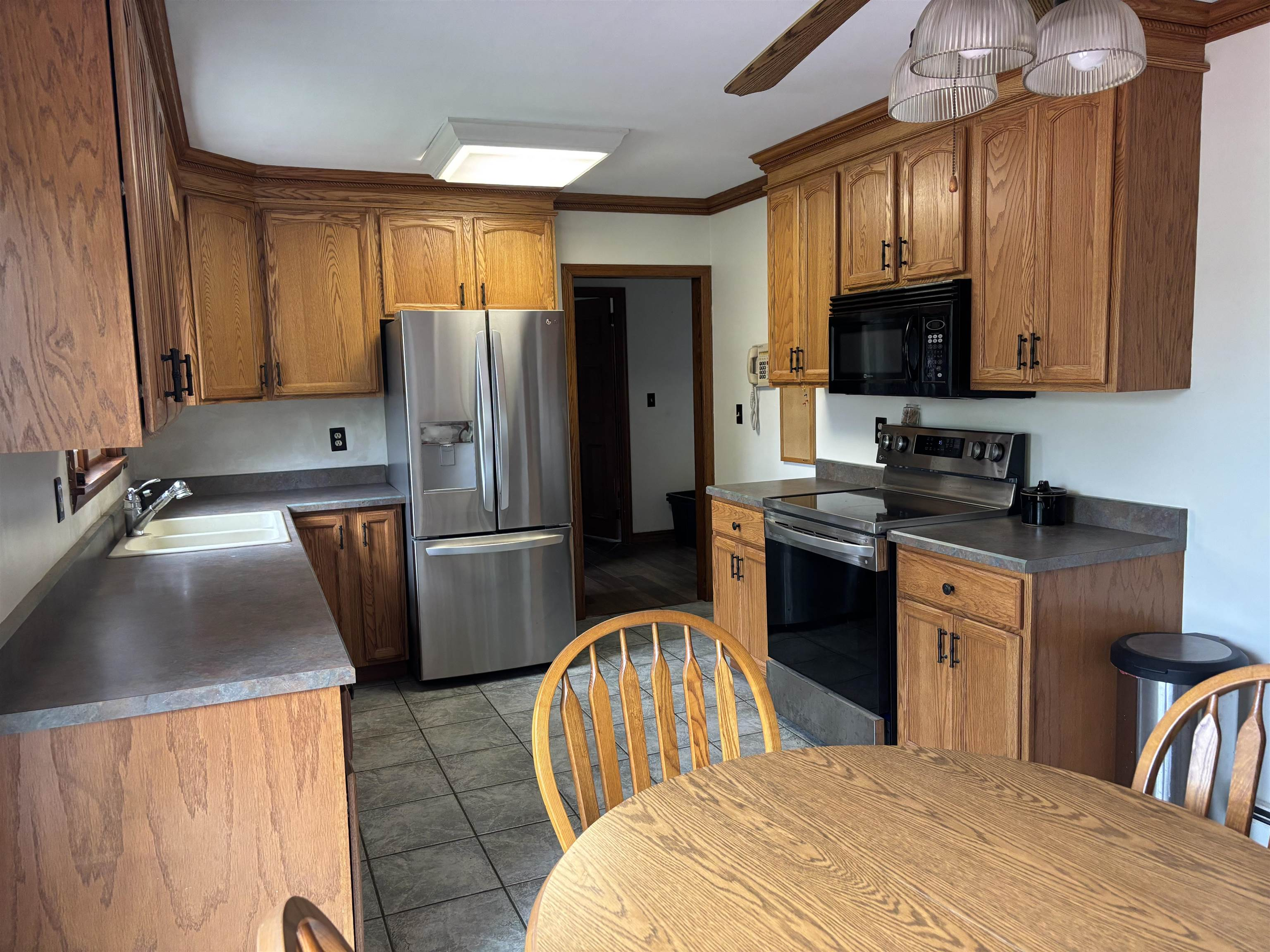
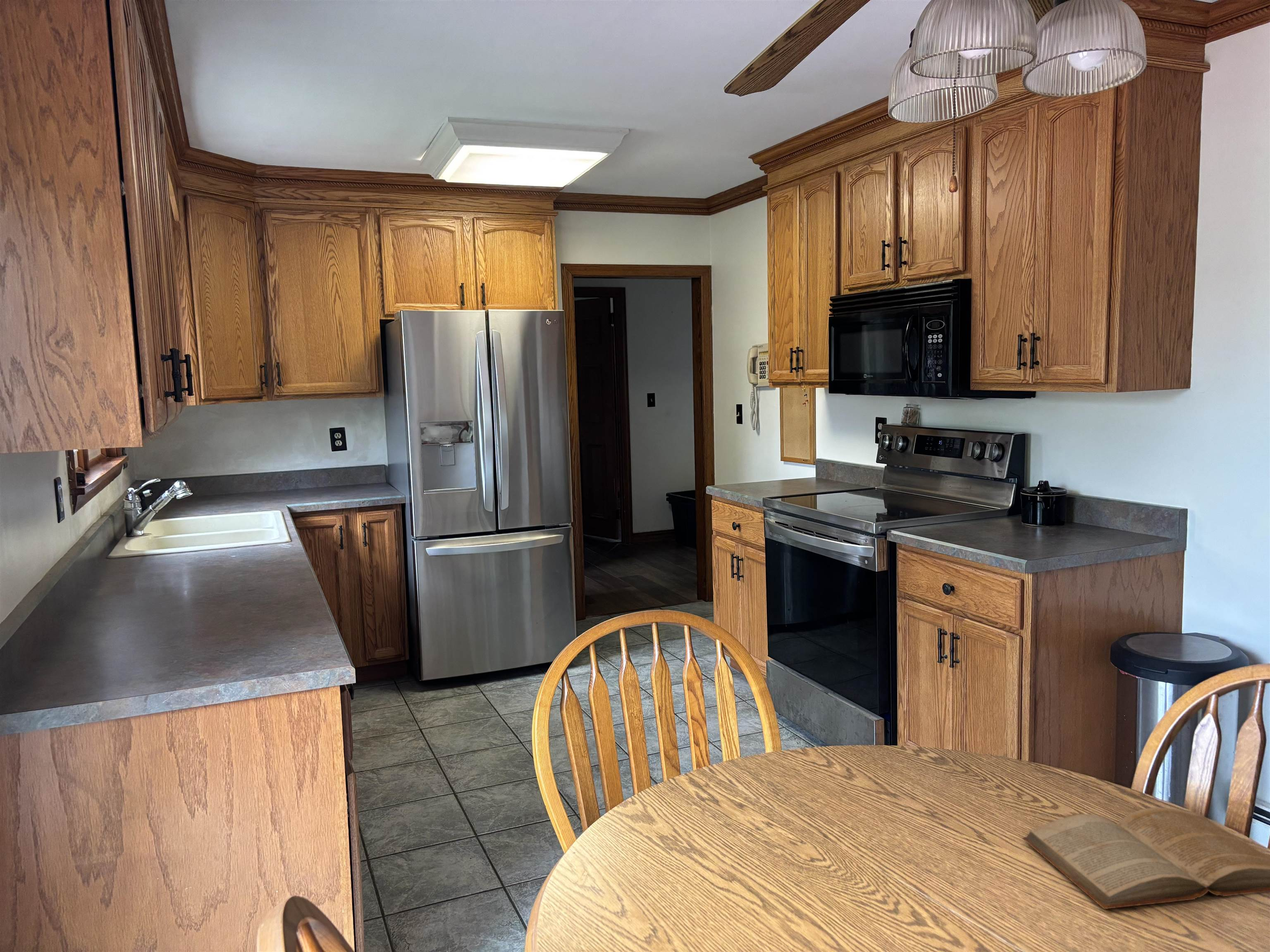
+ book [1022,807,1270,909]
